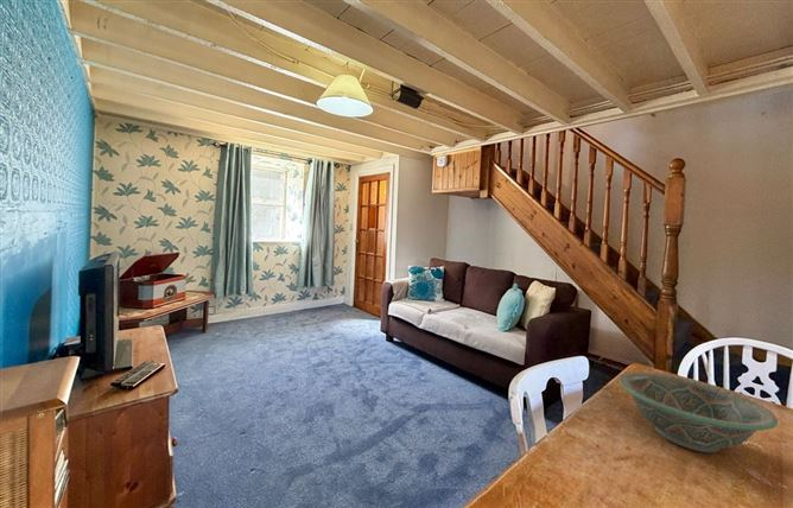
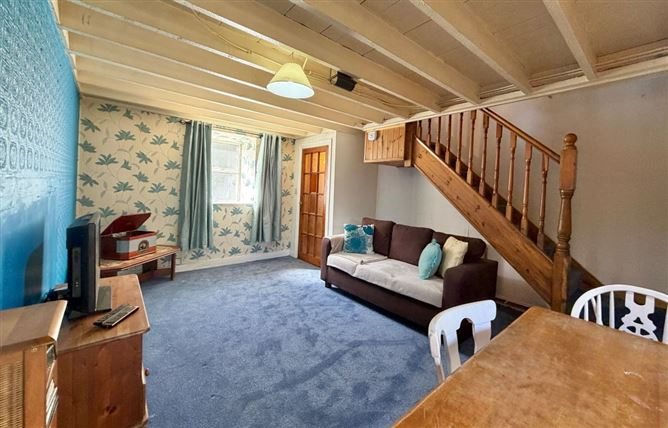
- decorative bowl [618,370,779,453]
